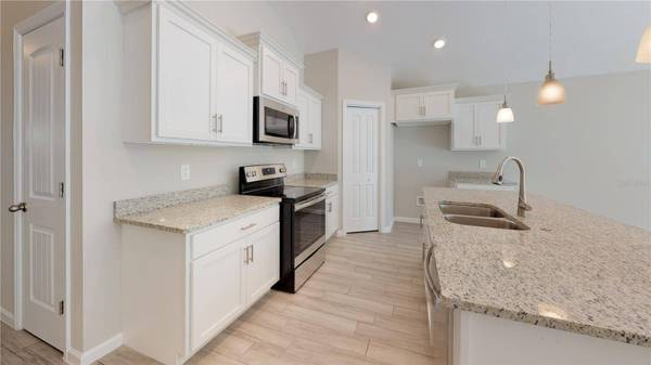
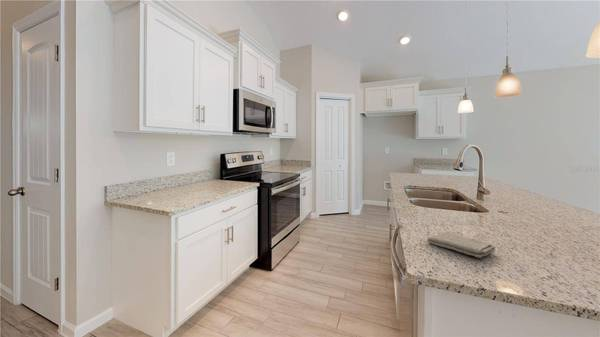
+ washcloth [426,231,496,259]
